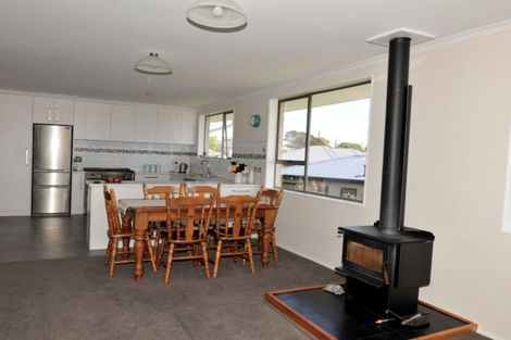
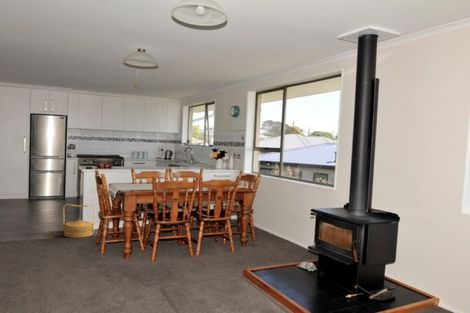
+ woven basket [62,203,97,239]
